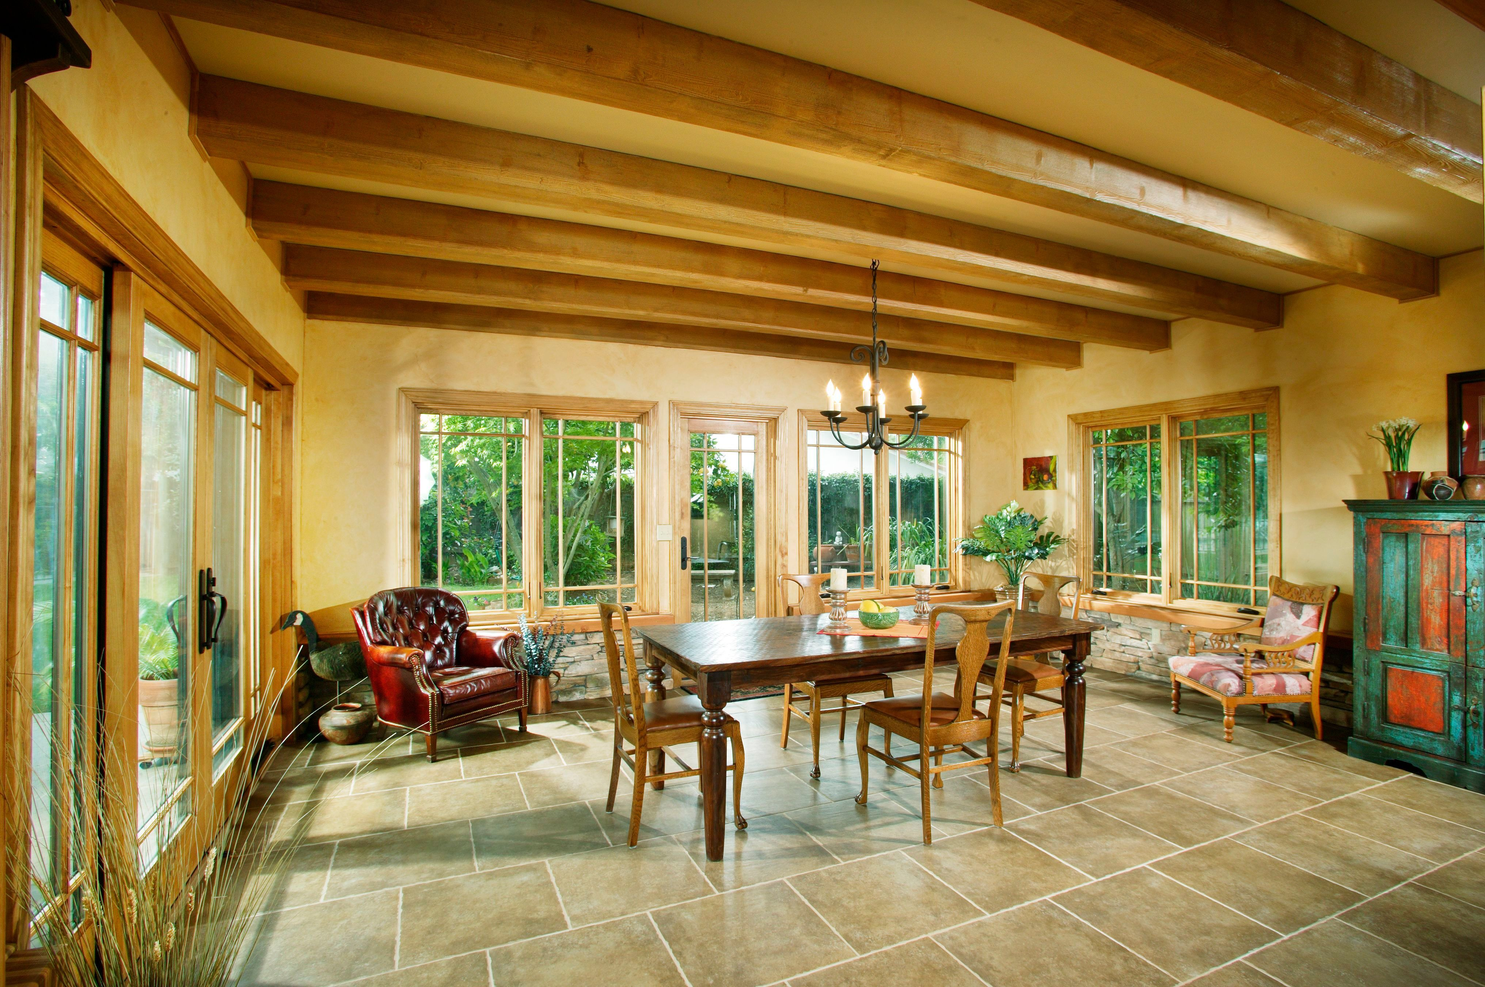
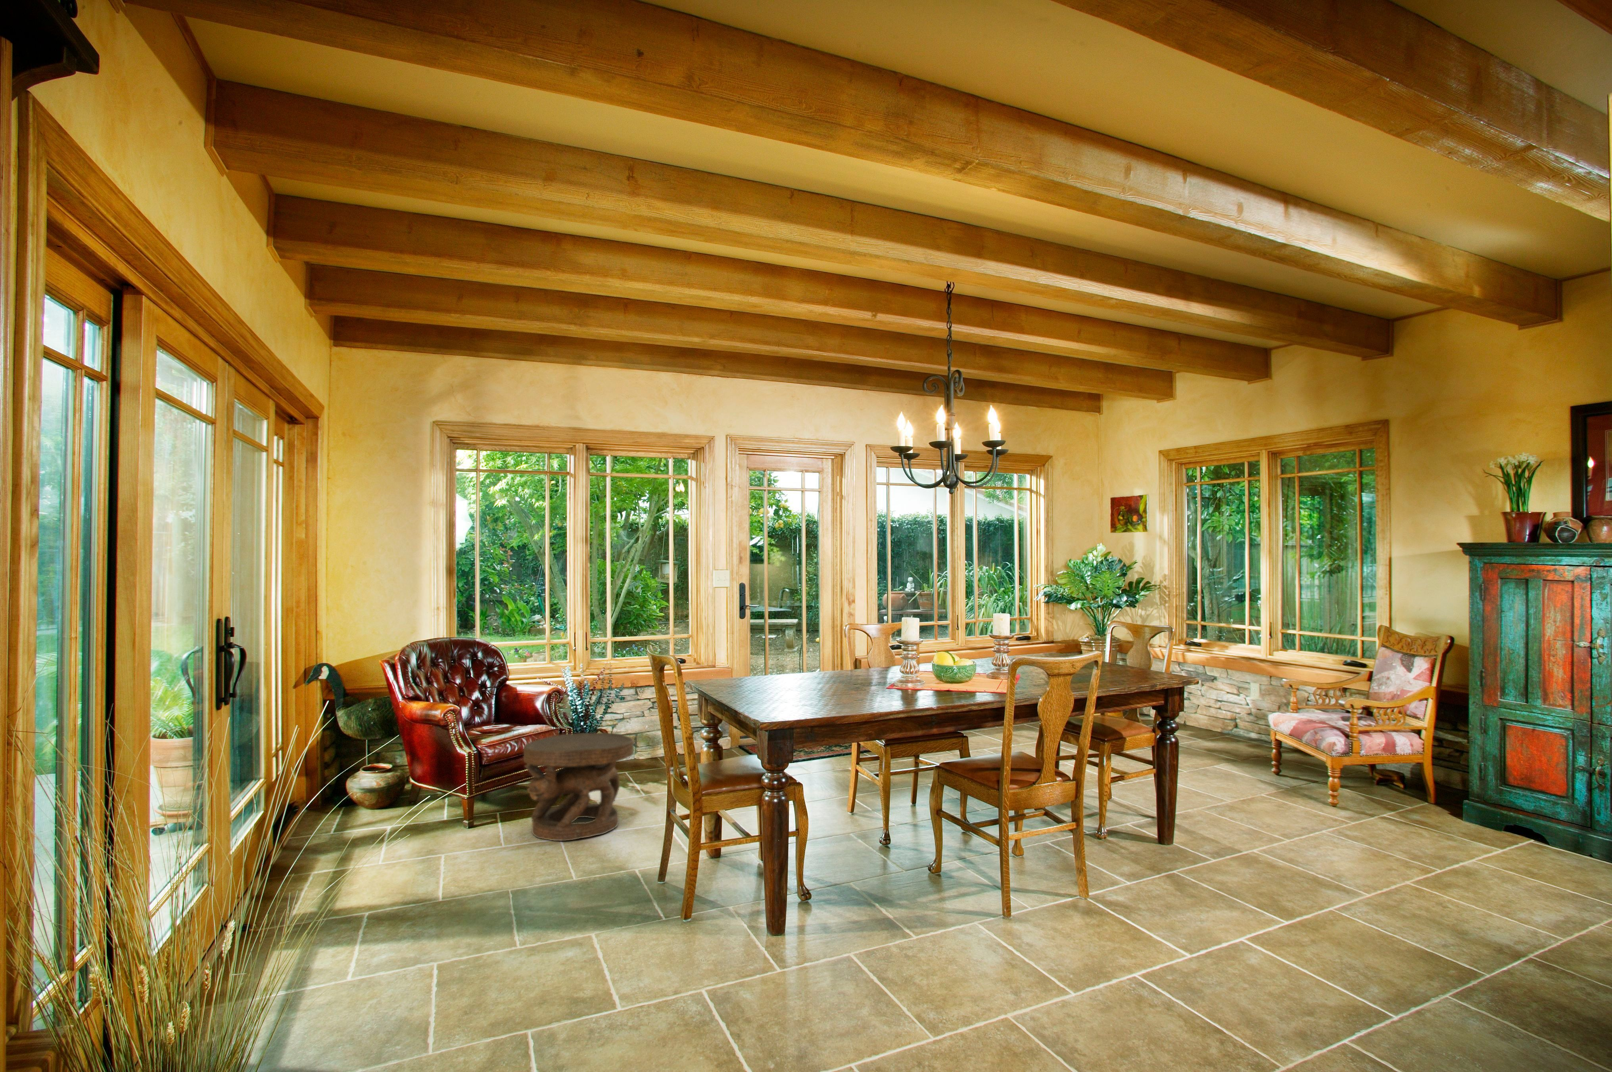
+ carved stool [523,732,634,841]
